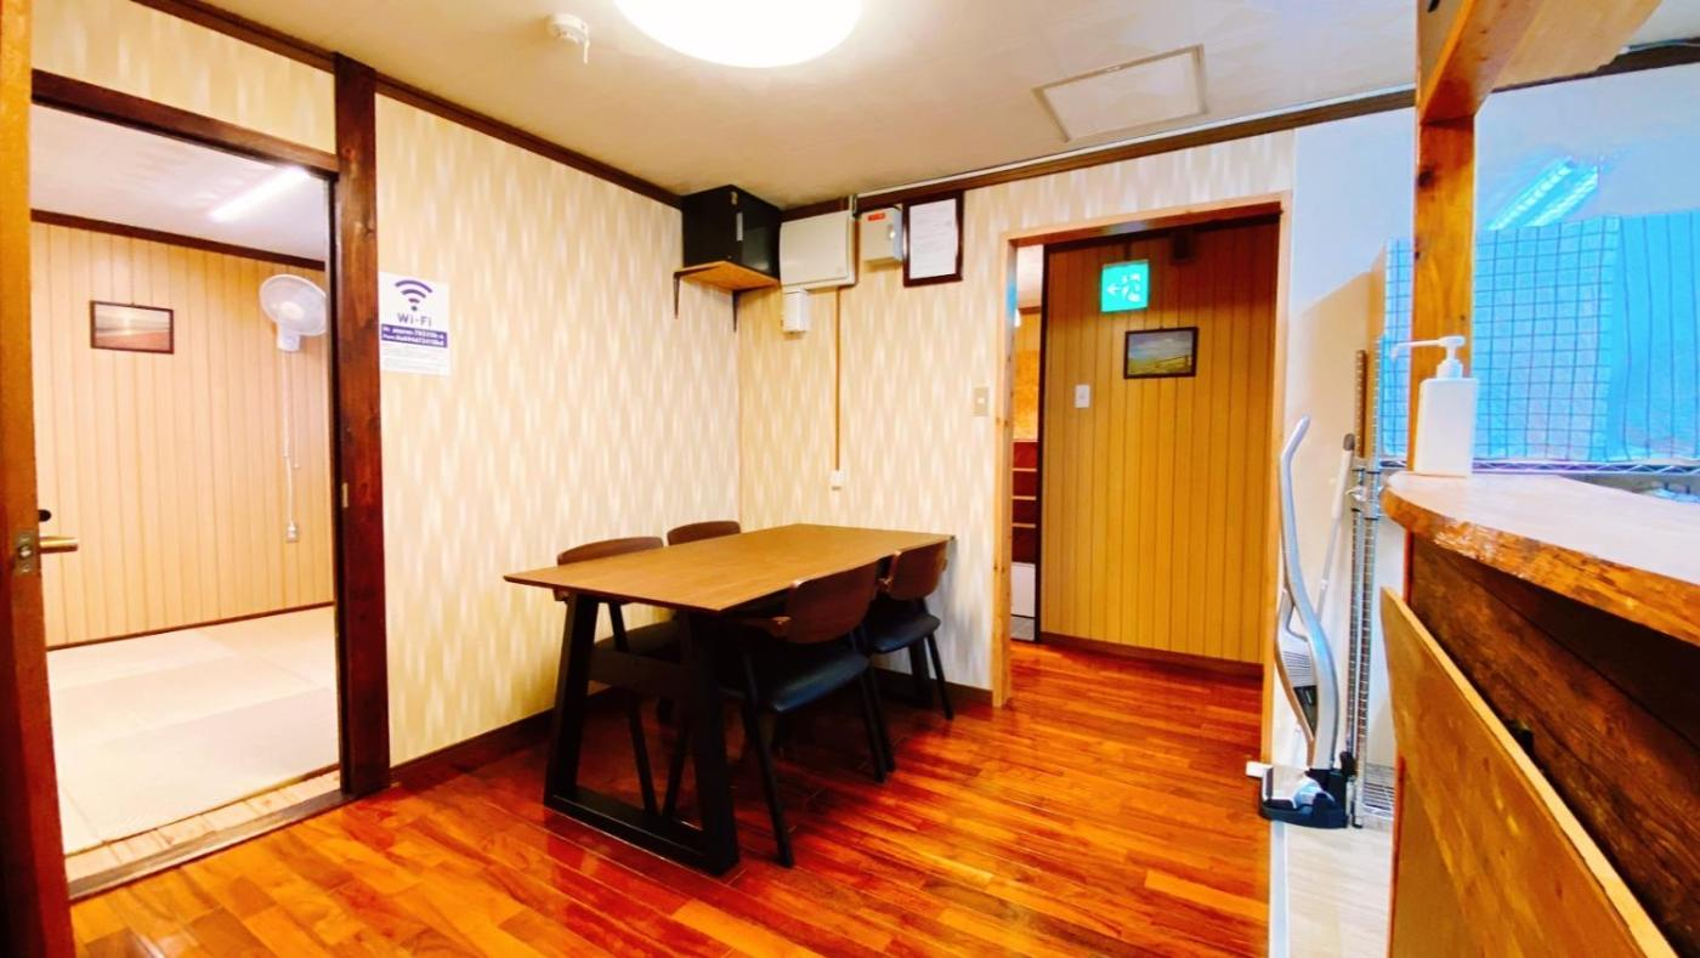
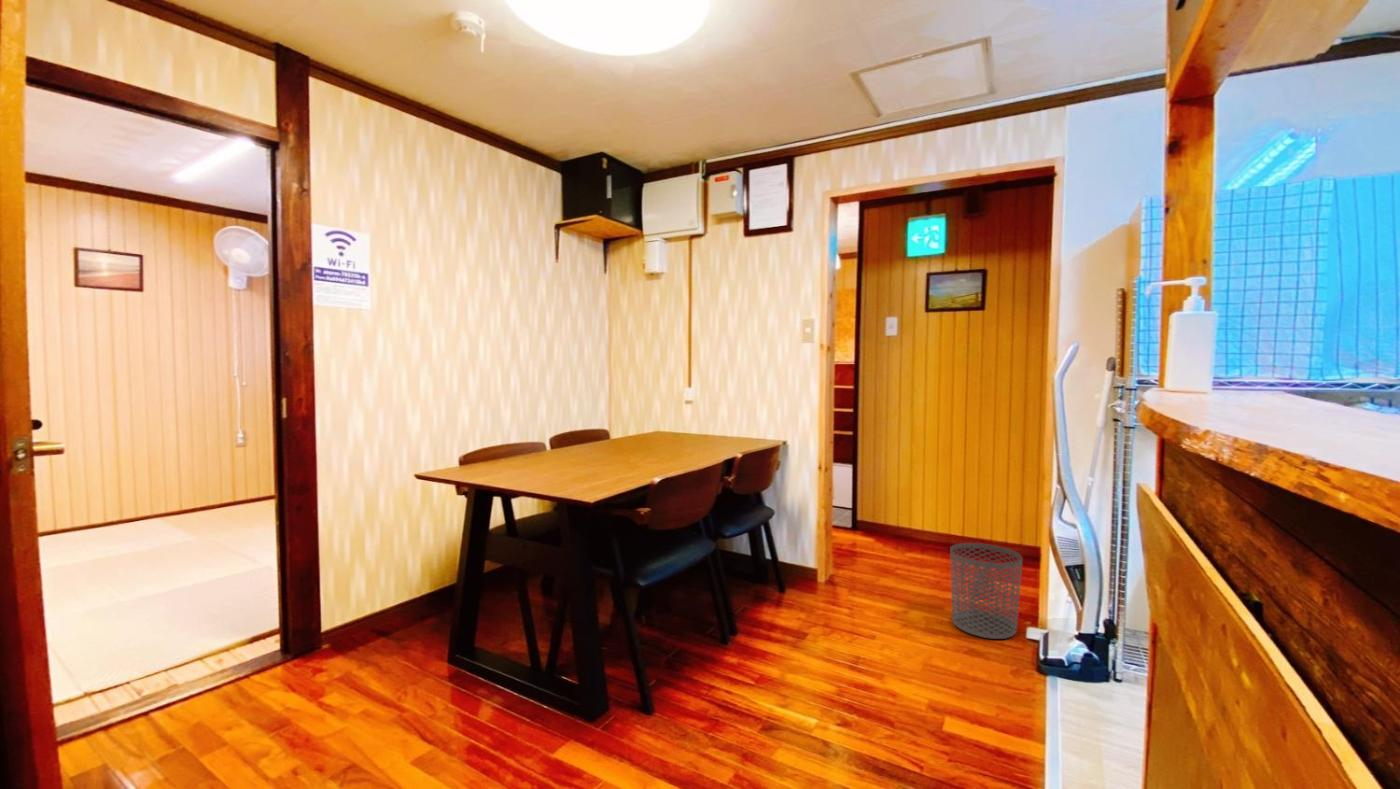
+ waste bin [949,542,1023,640]
